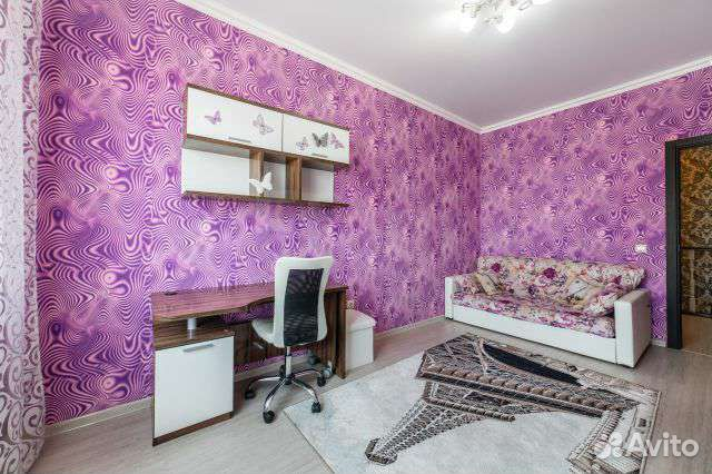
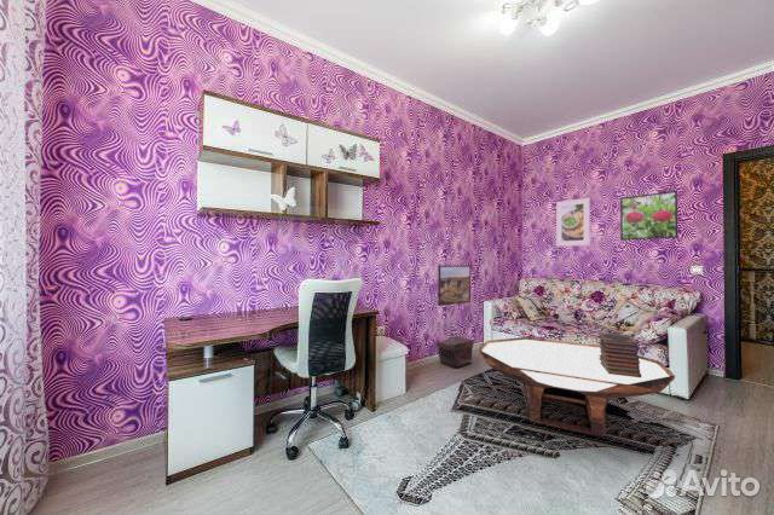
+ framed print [437,265,472,307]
+ coffee table [476,336,676,439]
+ pouch [435,335,475,369]
+ book stack [599,331,642,377]
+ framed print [619,190,678,242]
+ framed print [555,197,591,248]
